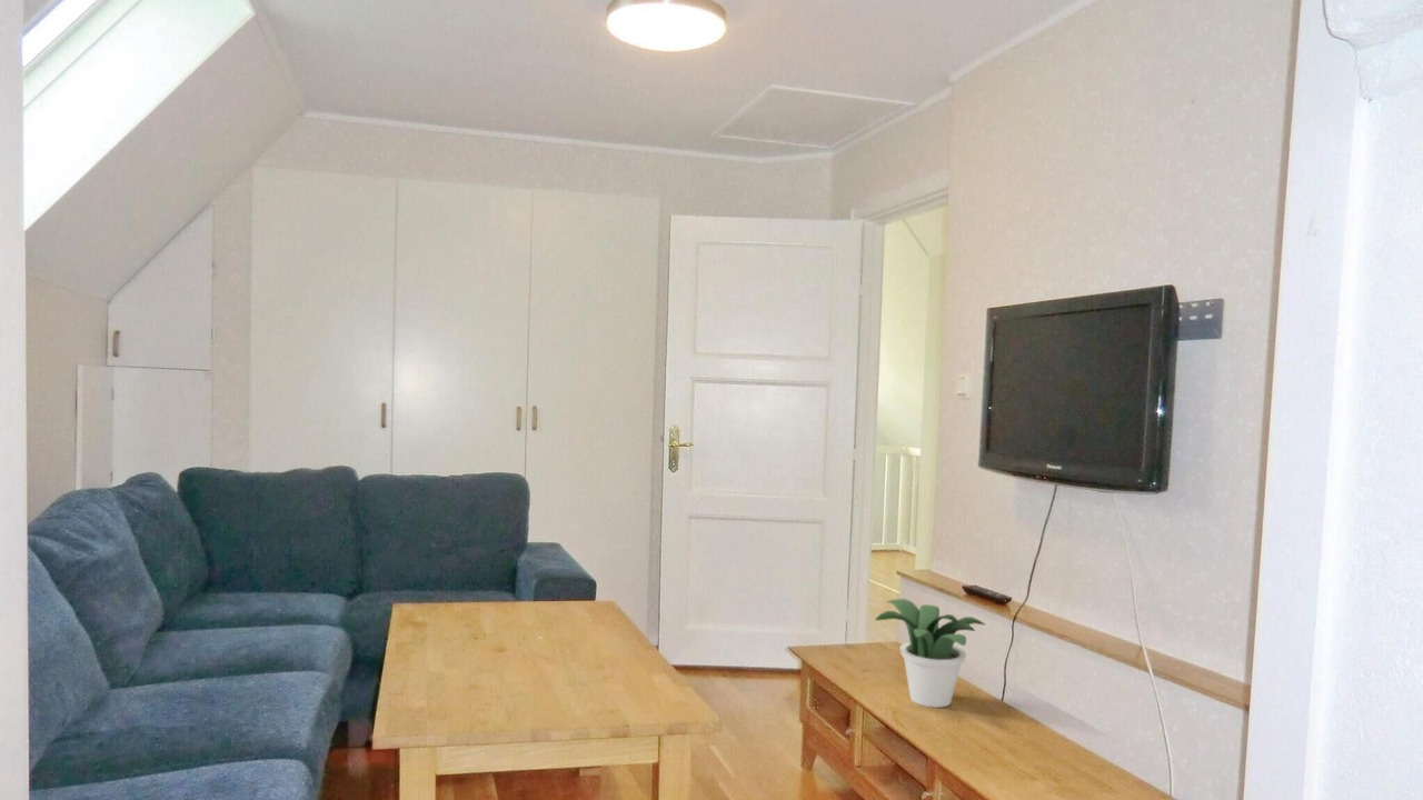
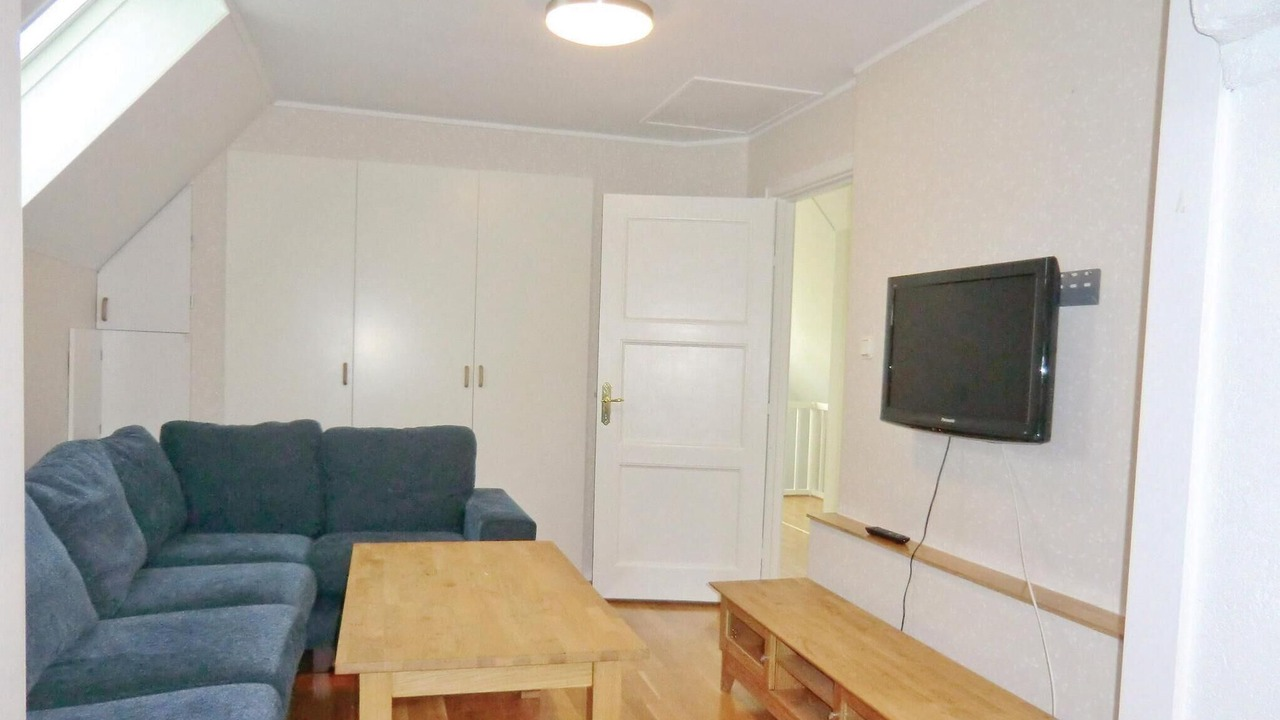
- potted plant [874,598,987,709]
